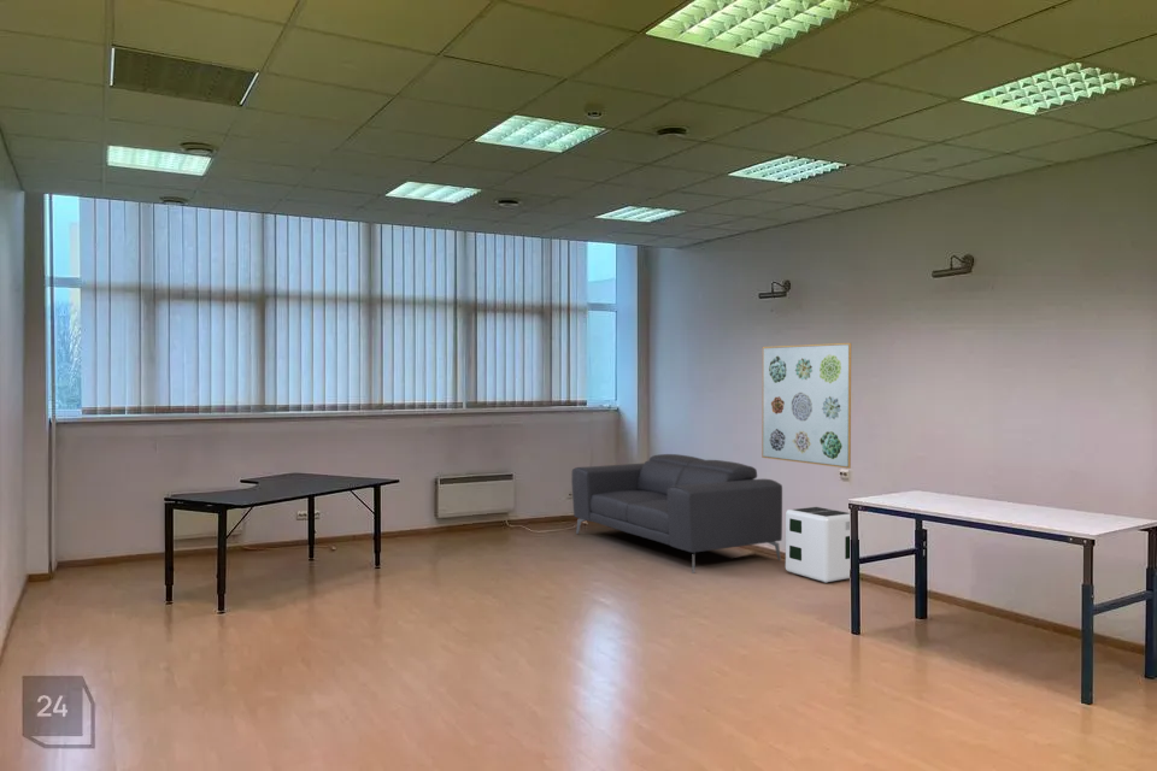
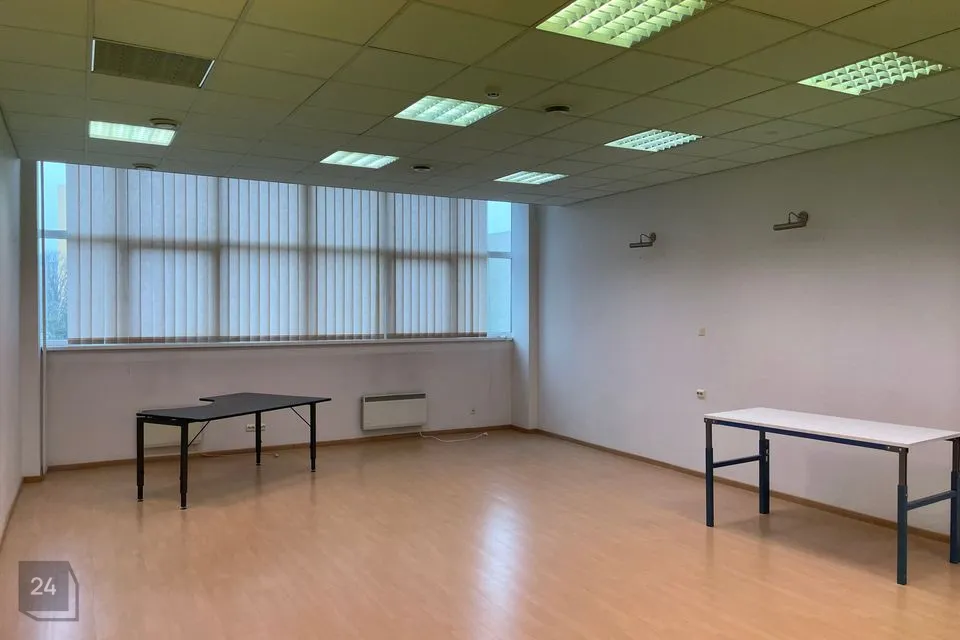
- sofa [570,453,783,575]
- wall art [760,342,852,470]
- air purifier [785,506,851,583]
